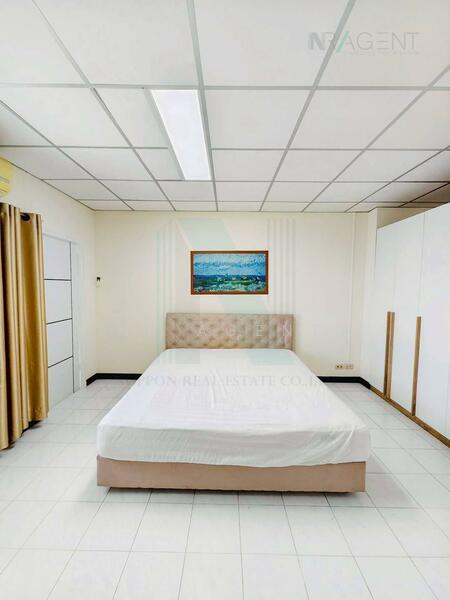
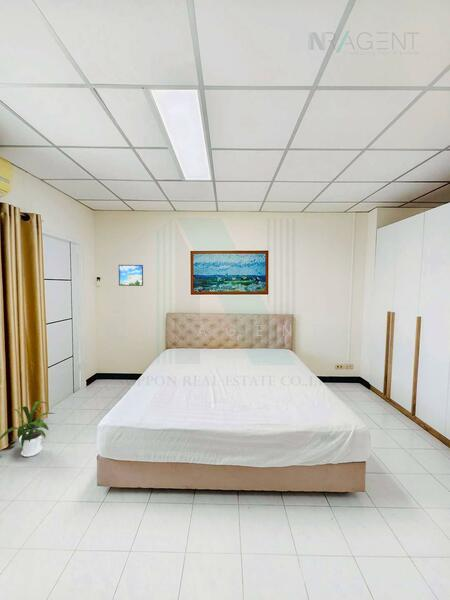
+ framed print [118,264,144,287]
+ house plant [0,400,56,458]
